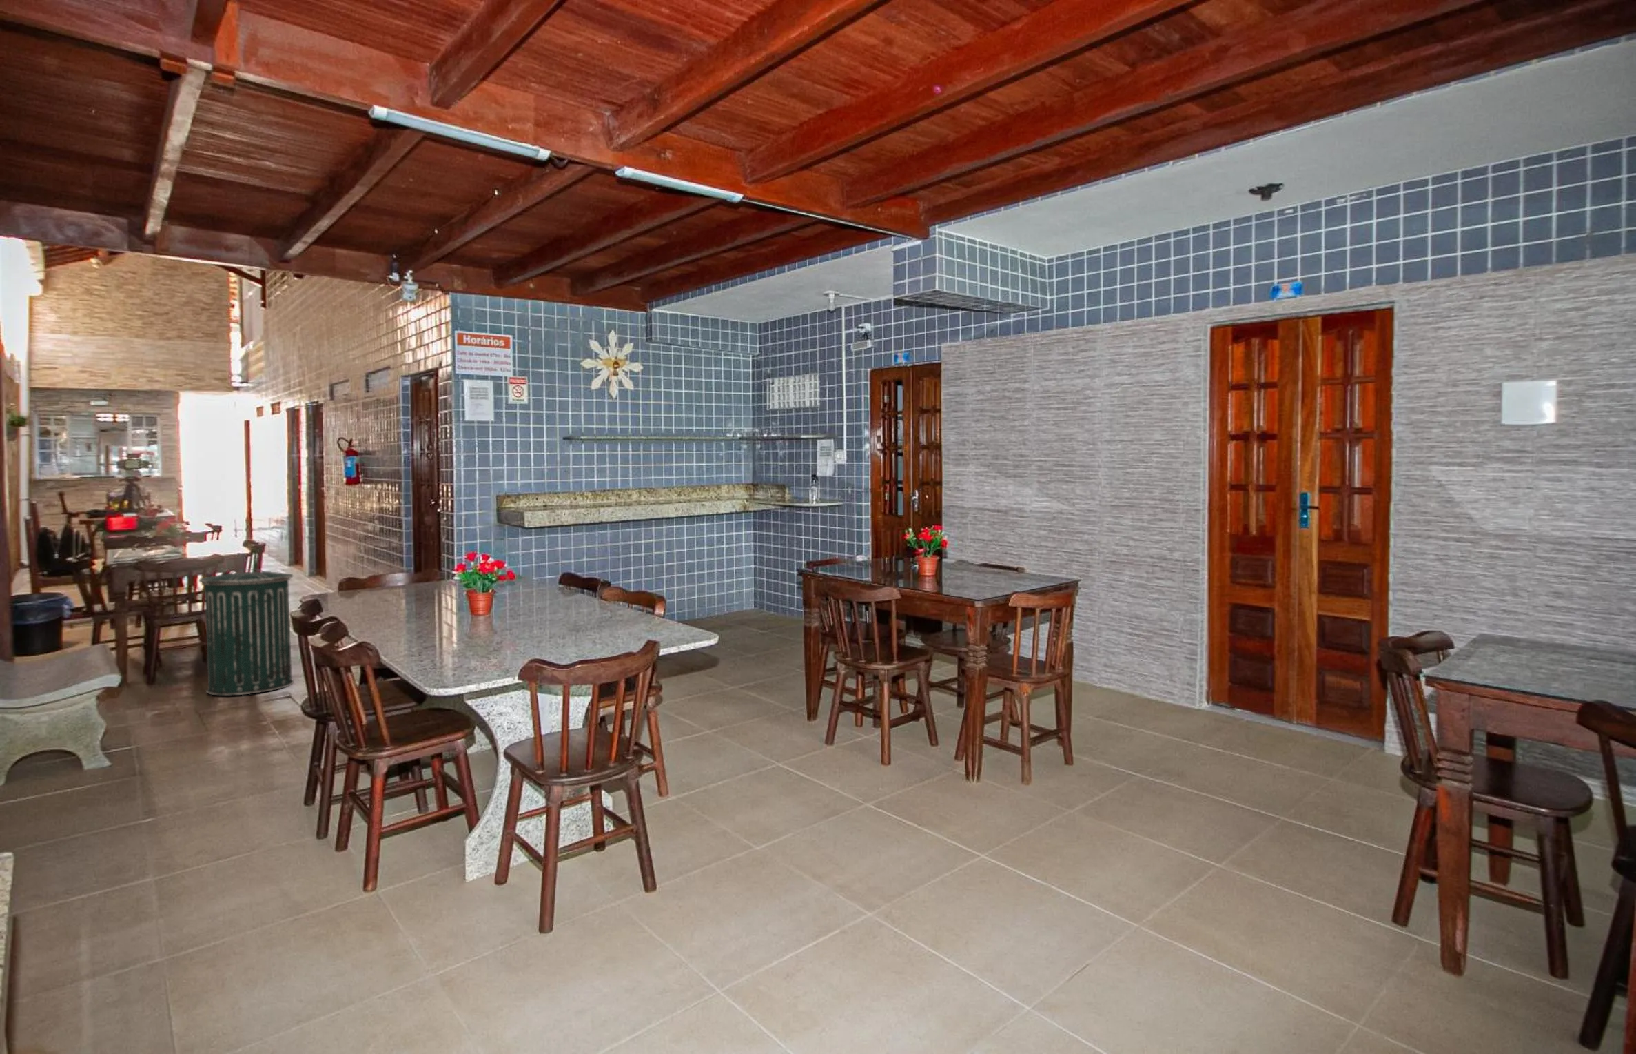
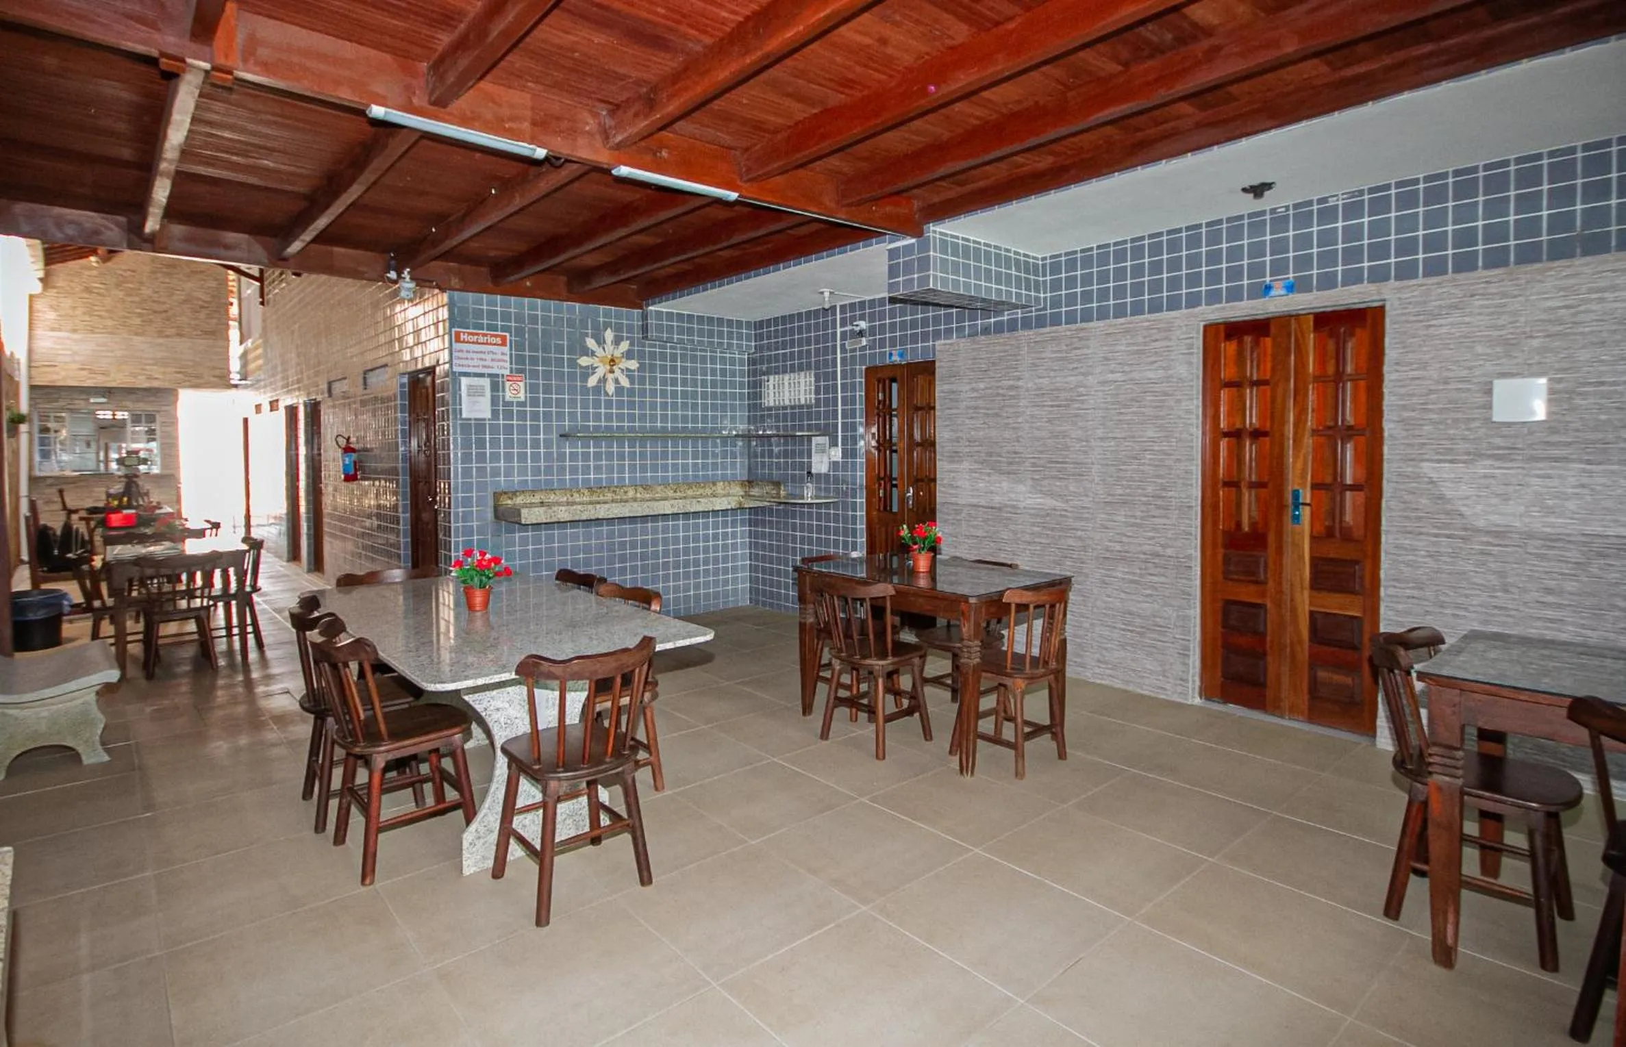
- trash can [198,568,295,696]
